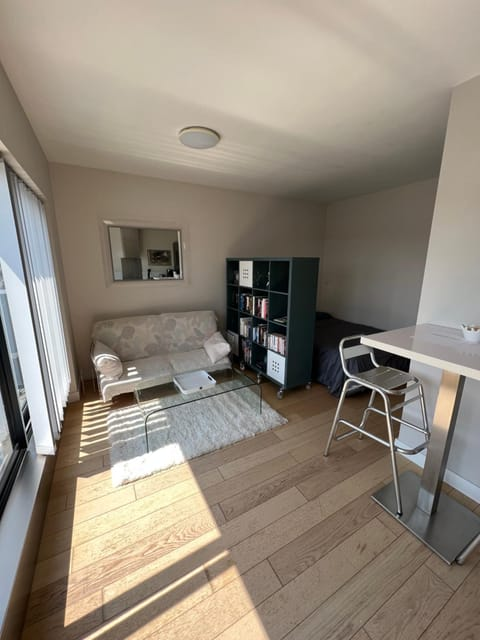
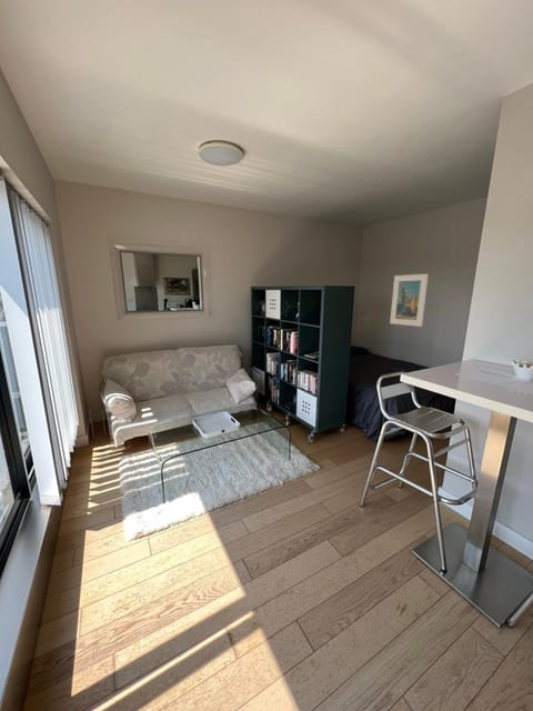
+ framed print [389,273,430,328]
